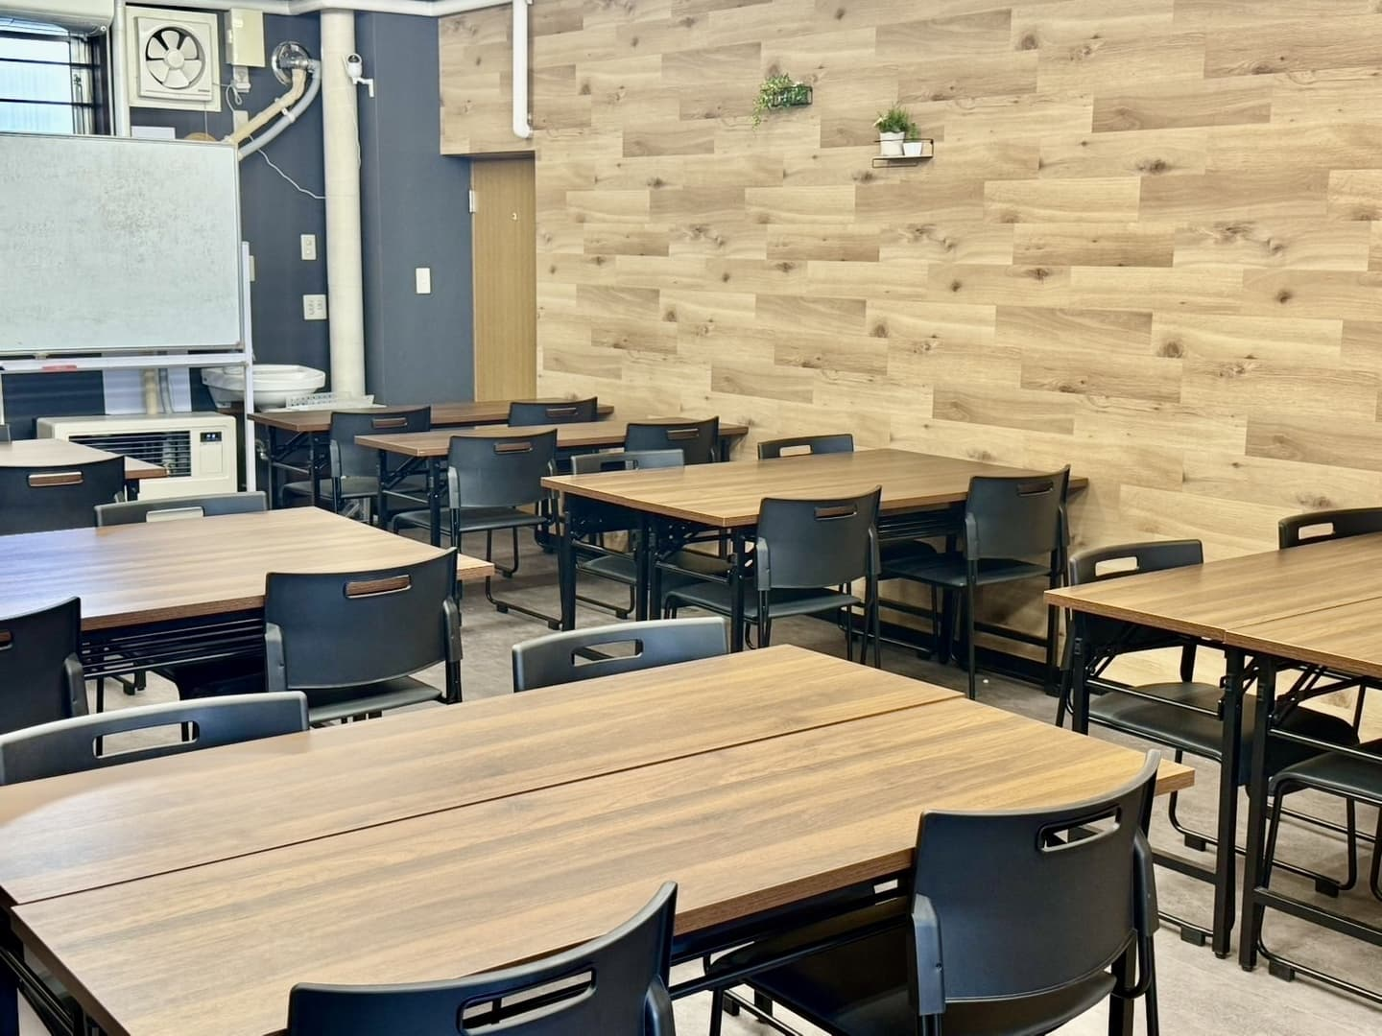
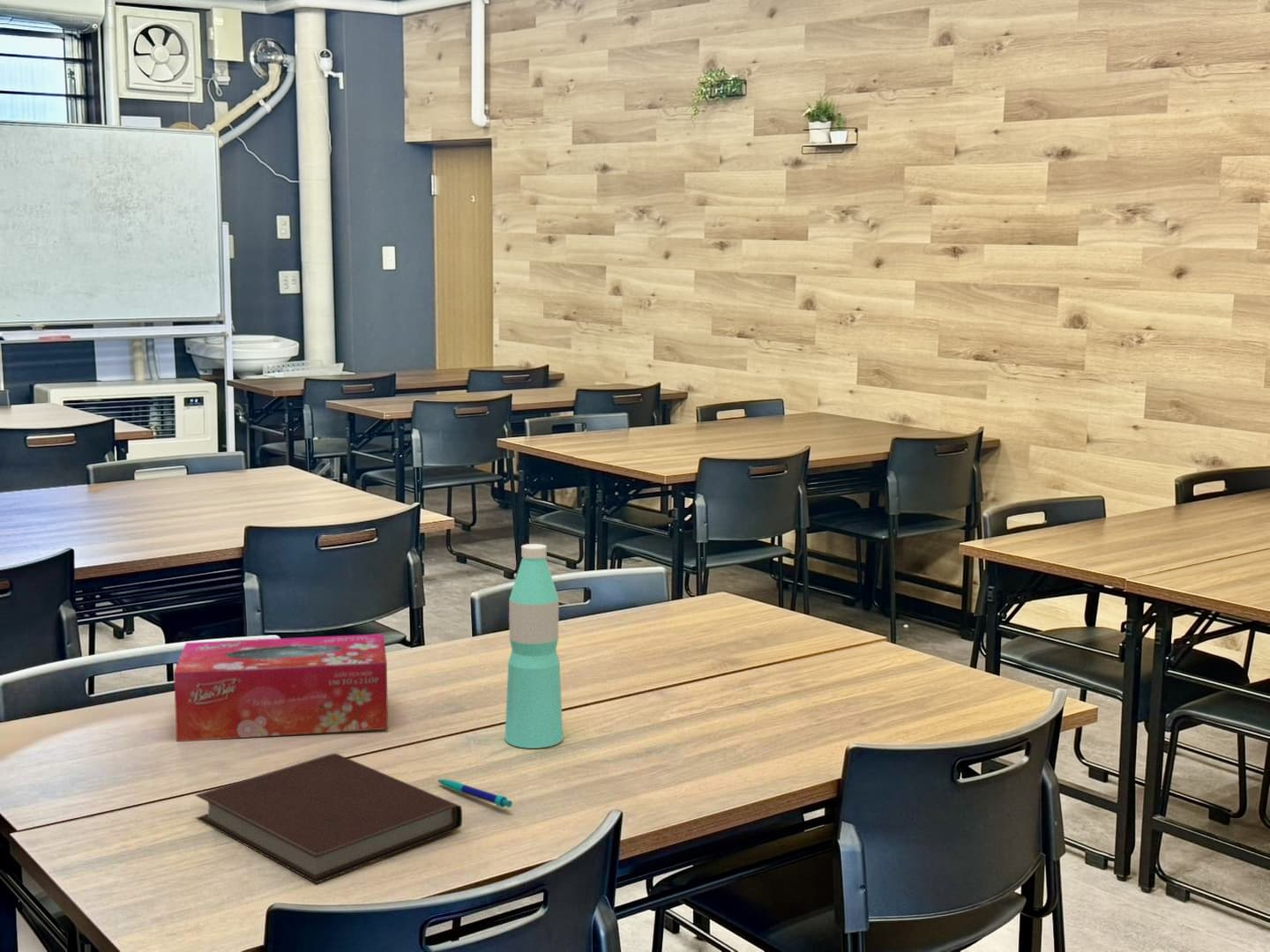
+ notebook [194,753,463,884]
+ tissue box [173,633,389,742]
+ water bottle [504,543,564,749]
+ pen [437,778,513,808]
